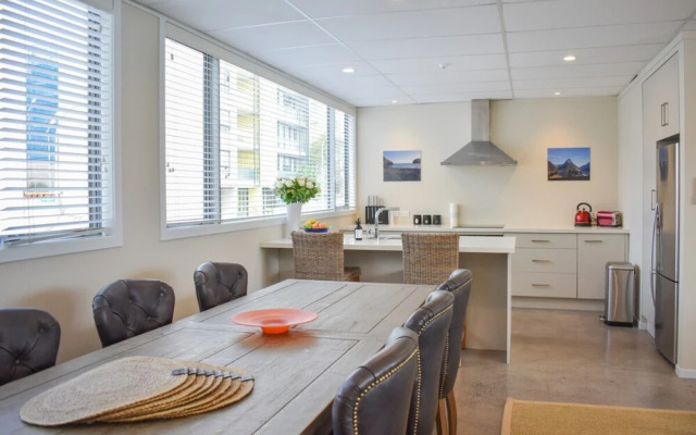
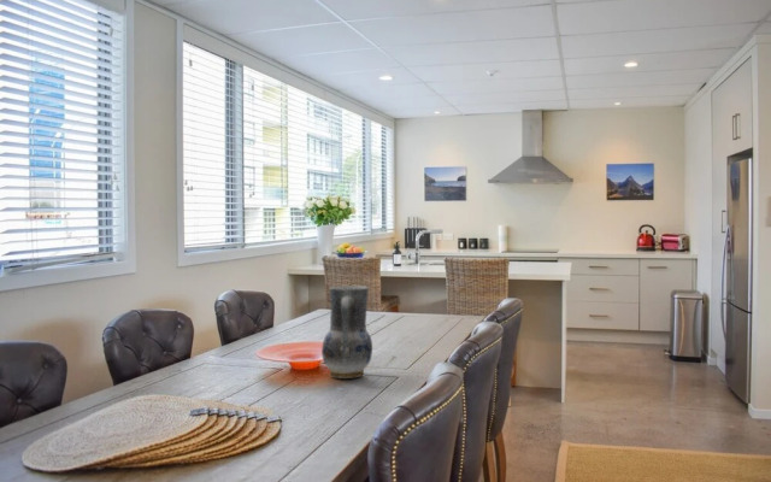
+ vase [320,284,373,380]
